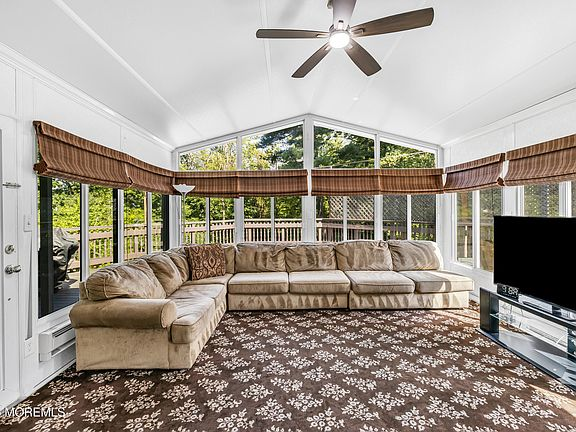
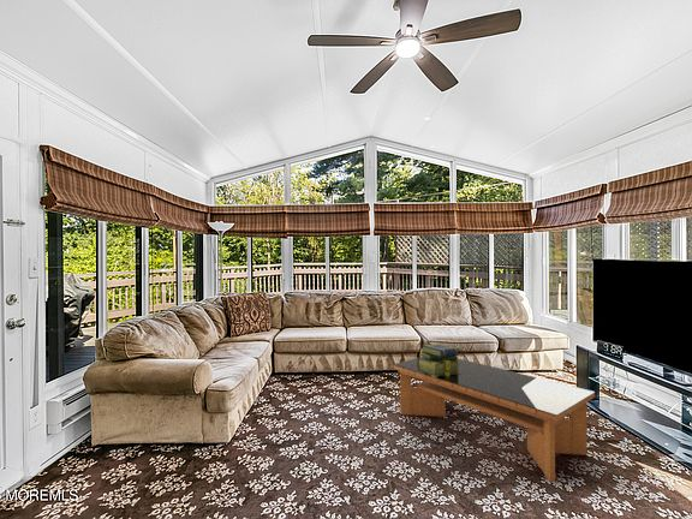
+ coffee table [393,356,596,483]
+ stack of books [417,342,460,377]
